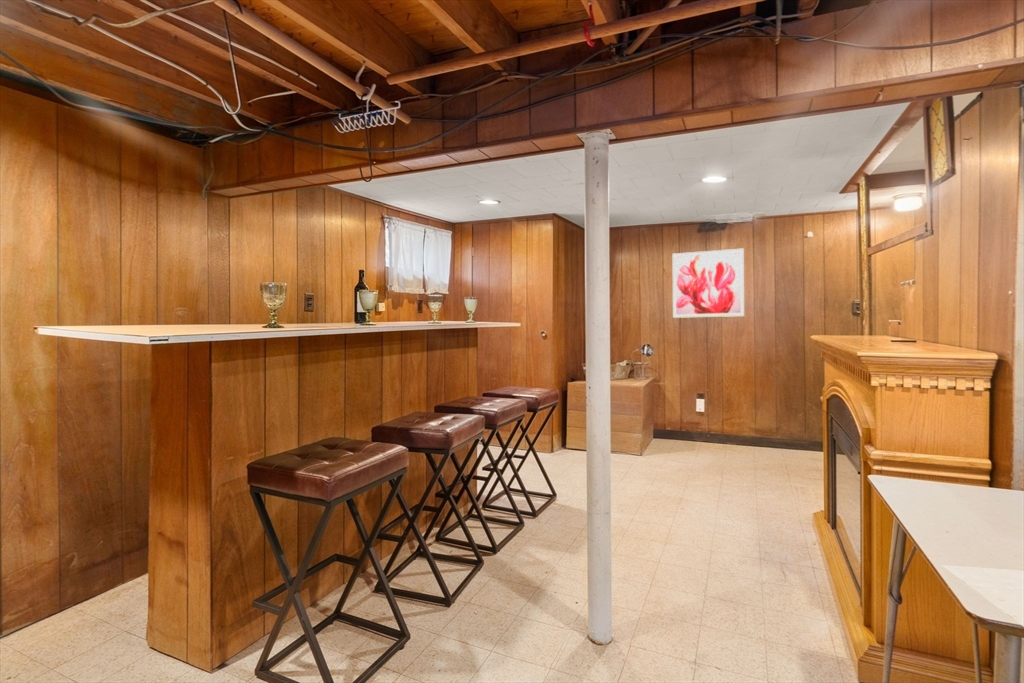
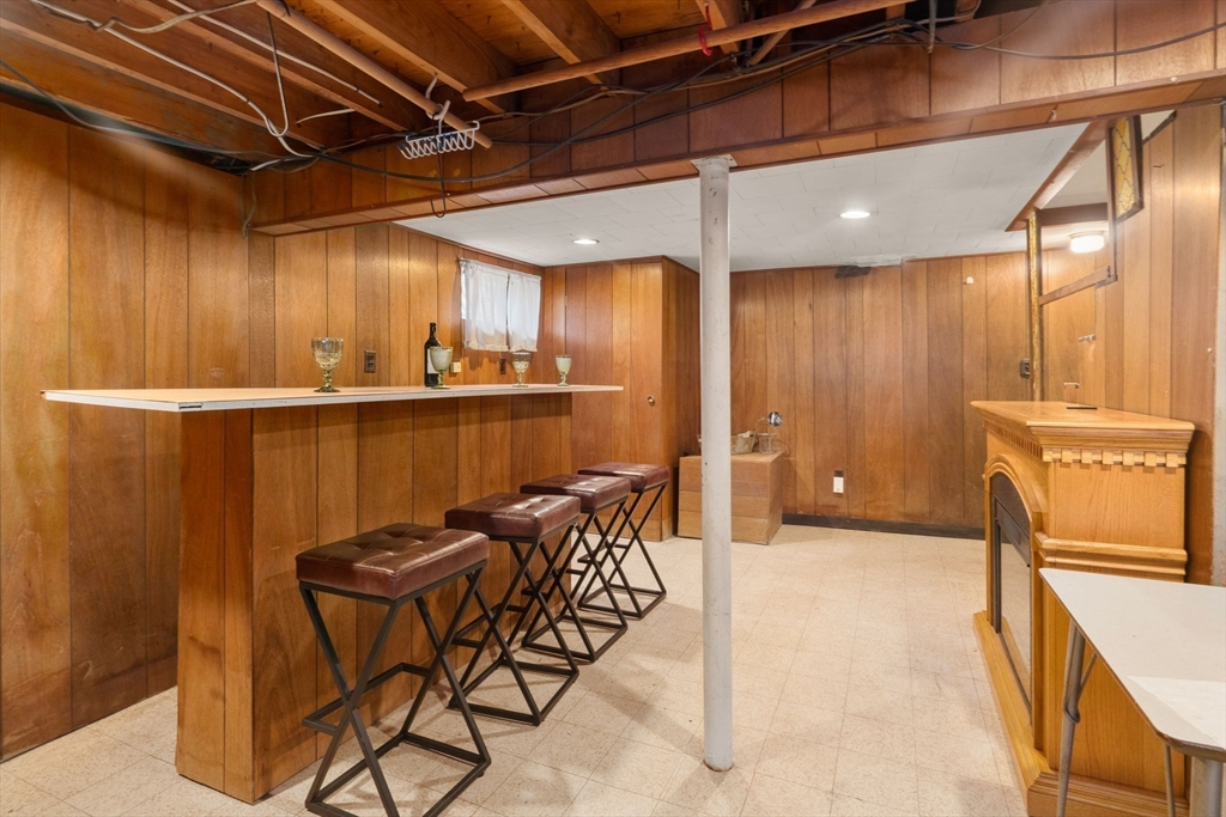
- wall art [672,247,745,319]
